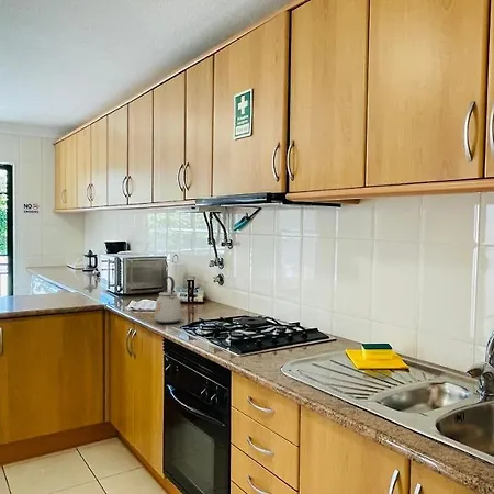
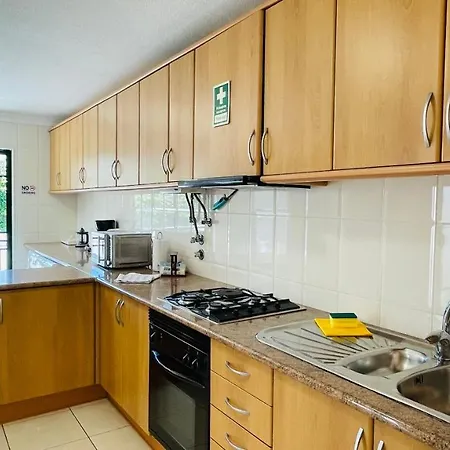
- kettle [154,276,183,325]
